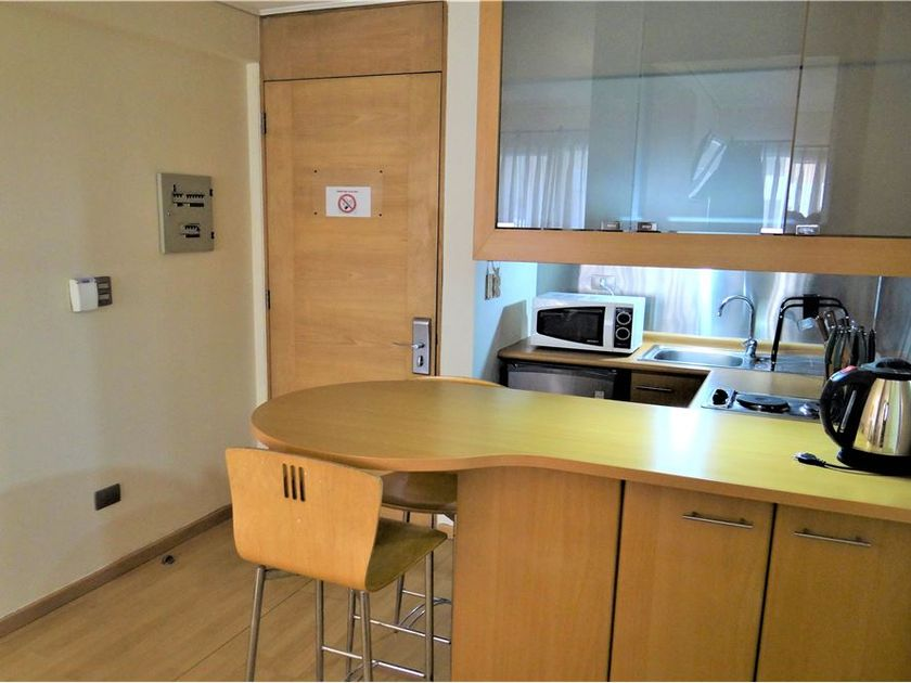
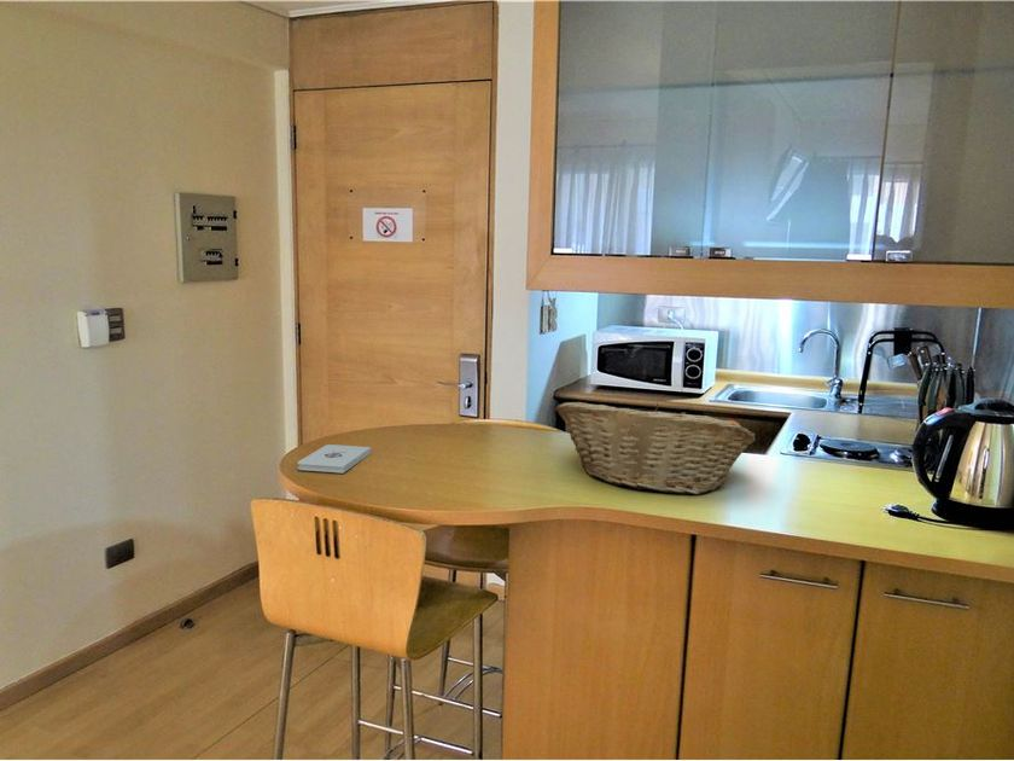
+ fruit basket [554,401,757,495]
+ notepad [296,443,372,474]
